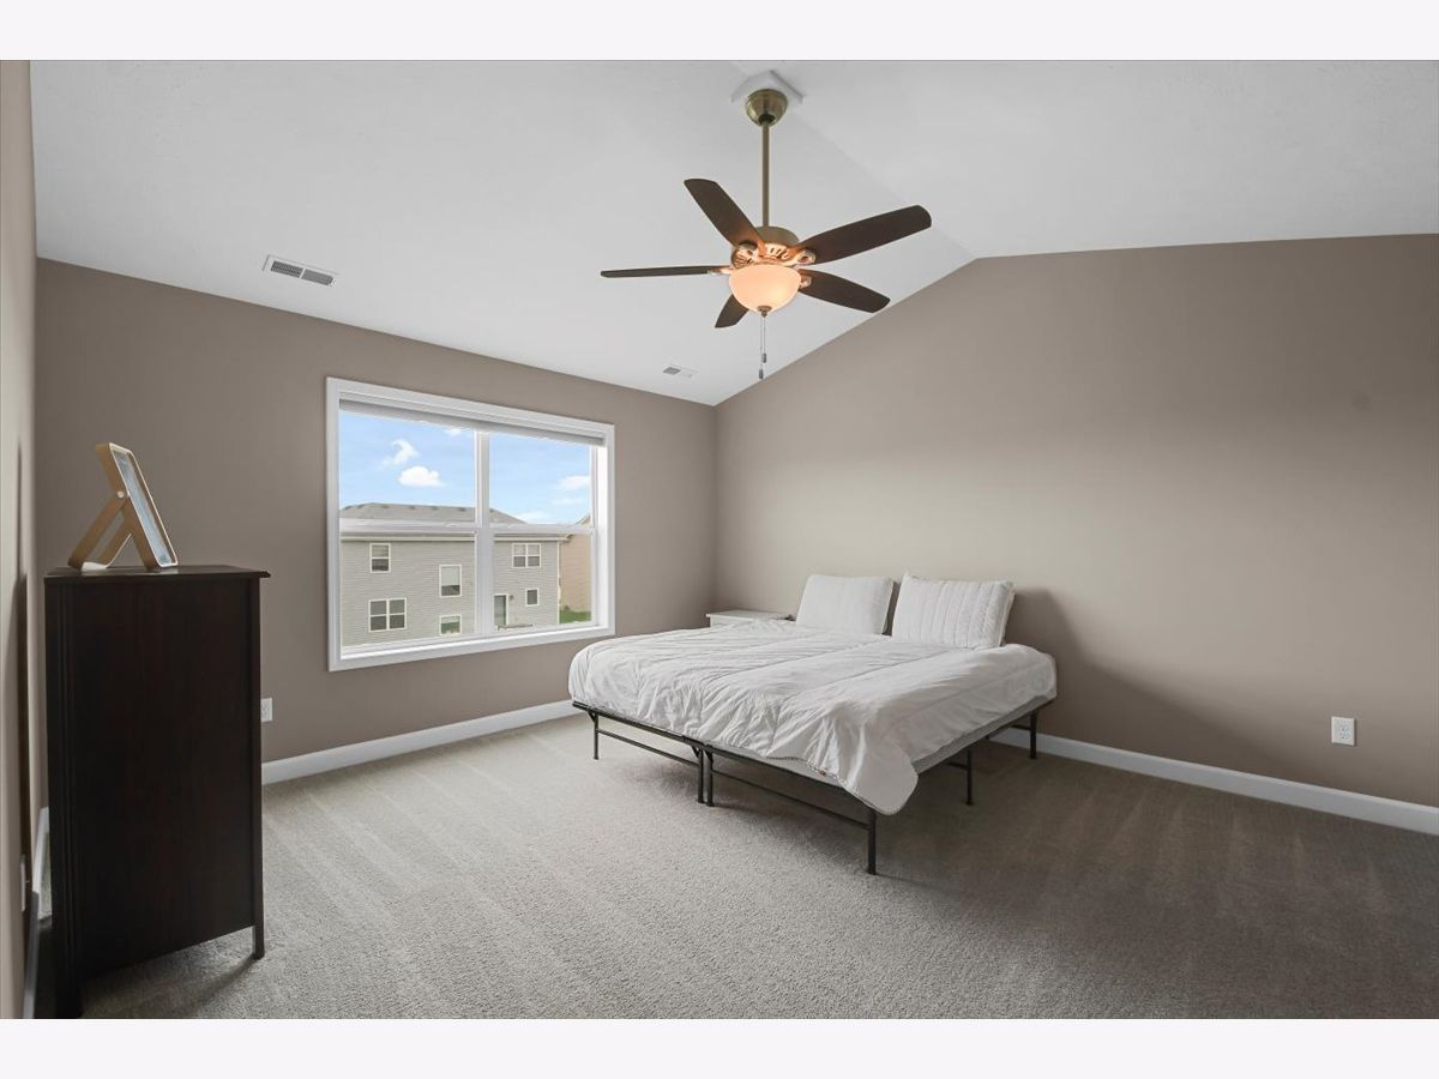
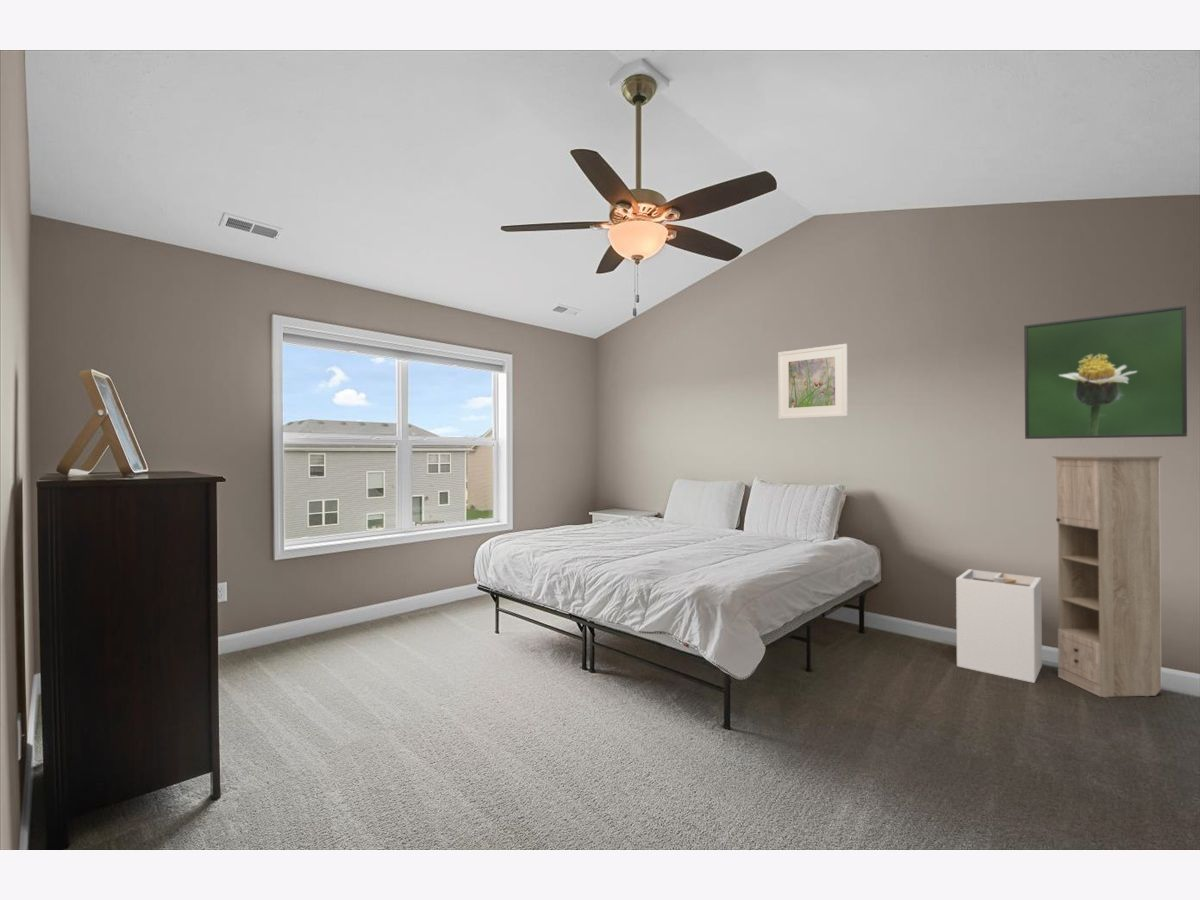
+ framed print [1023,304,1188,440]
+ storage cabinet [1051,455,1163,698]
+ laundry hamper [955,568,1043,684]
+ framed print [777,343,849,420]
